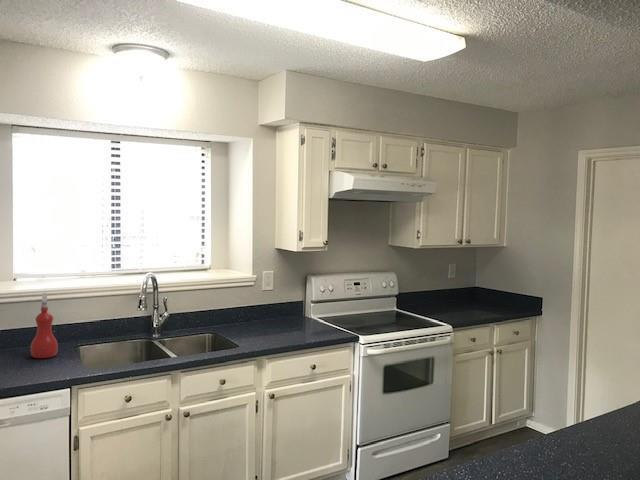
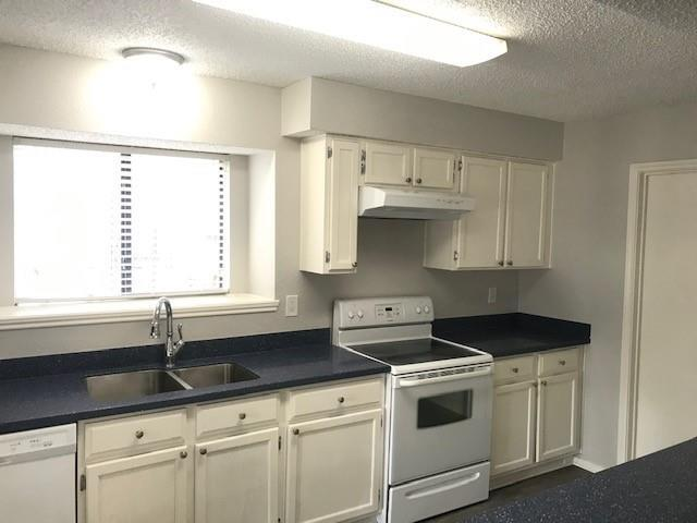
- spray bottle [30,292,59,359]
